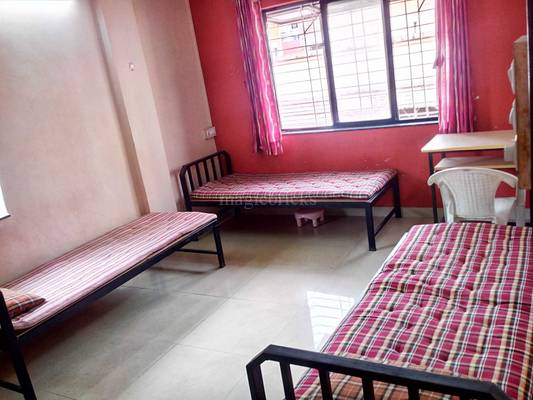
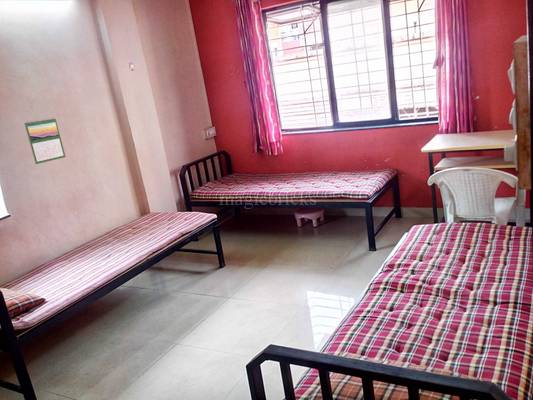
+ calendar [23,117,67,165]
